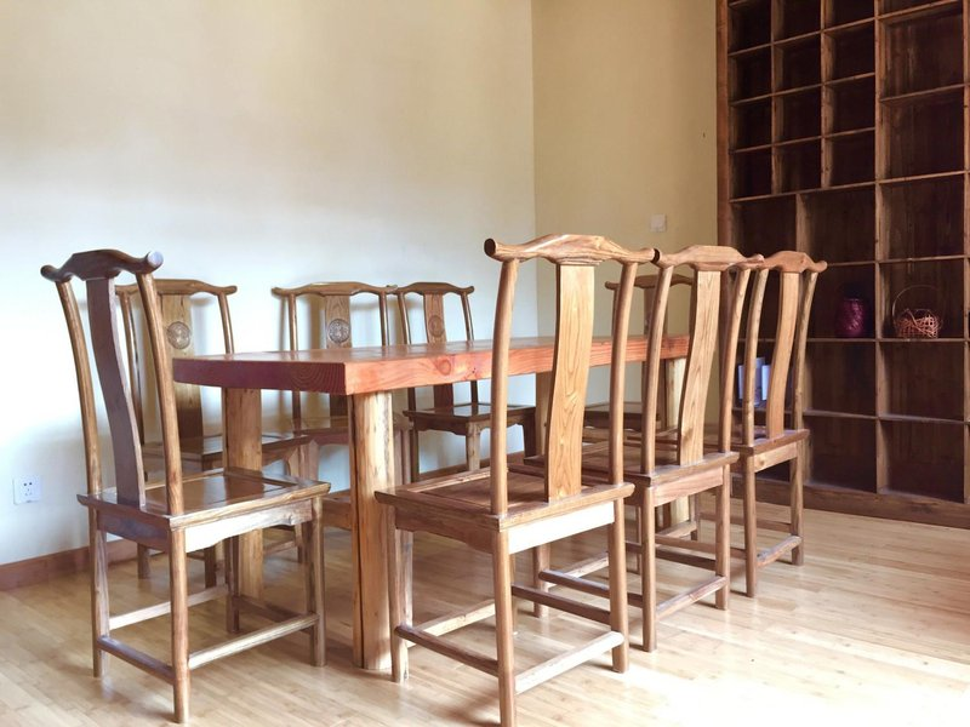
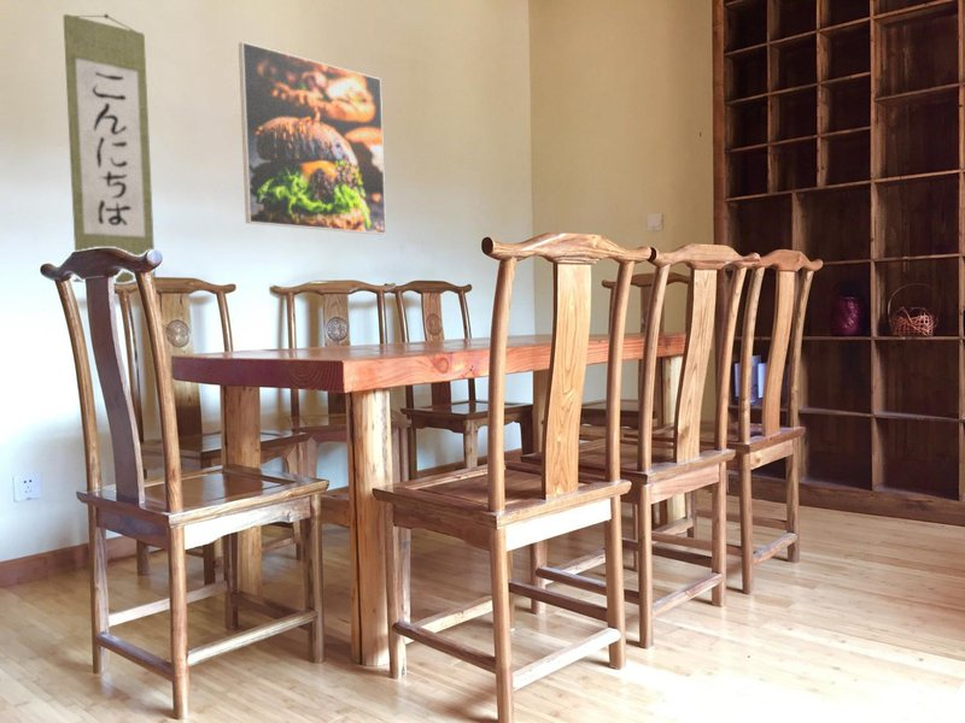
+ wall scroll [62,13,157,284]
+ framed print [238,41,387,236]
